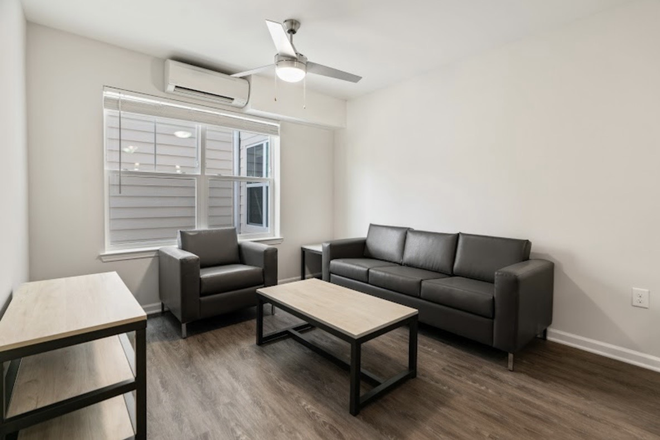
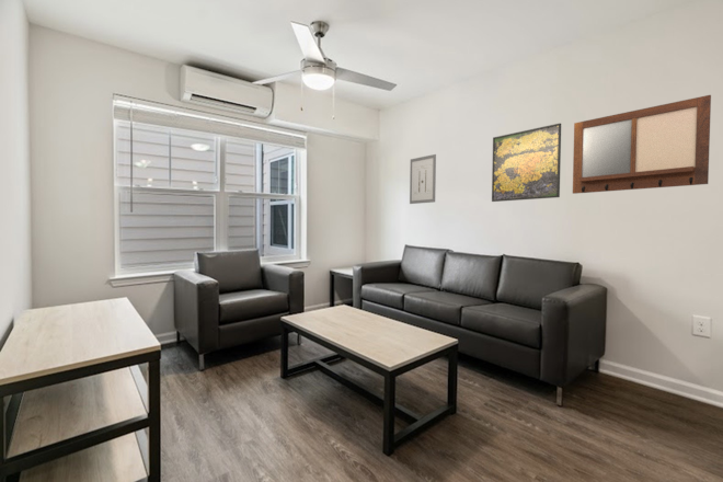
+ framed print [491,123,562,203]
+ wall art [409,153,437,205]
+ writing board [572,94,712,195]
